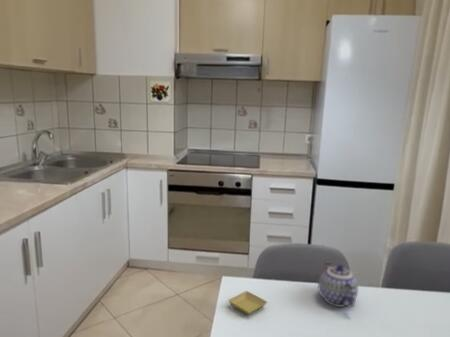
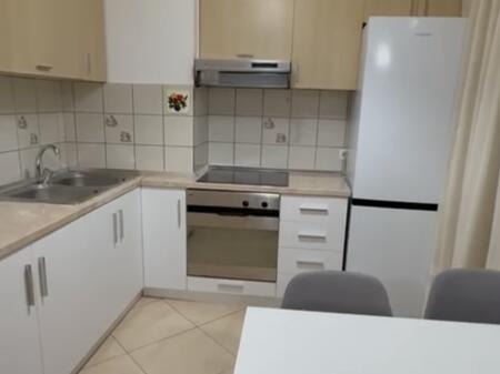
- teapot [317,260,359,308]
- saucer [227,290,268,316]
